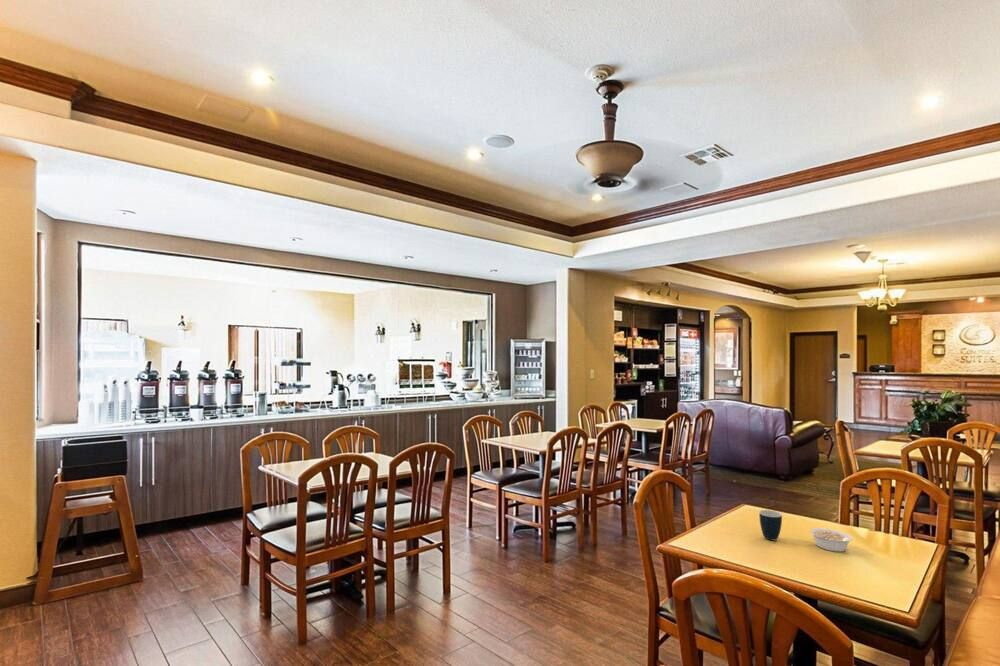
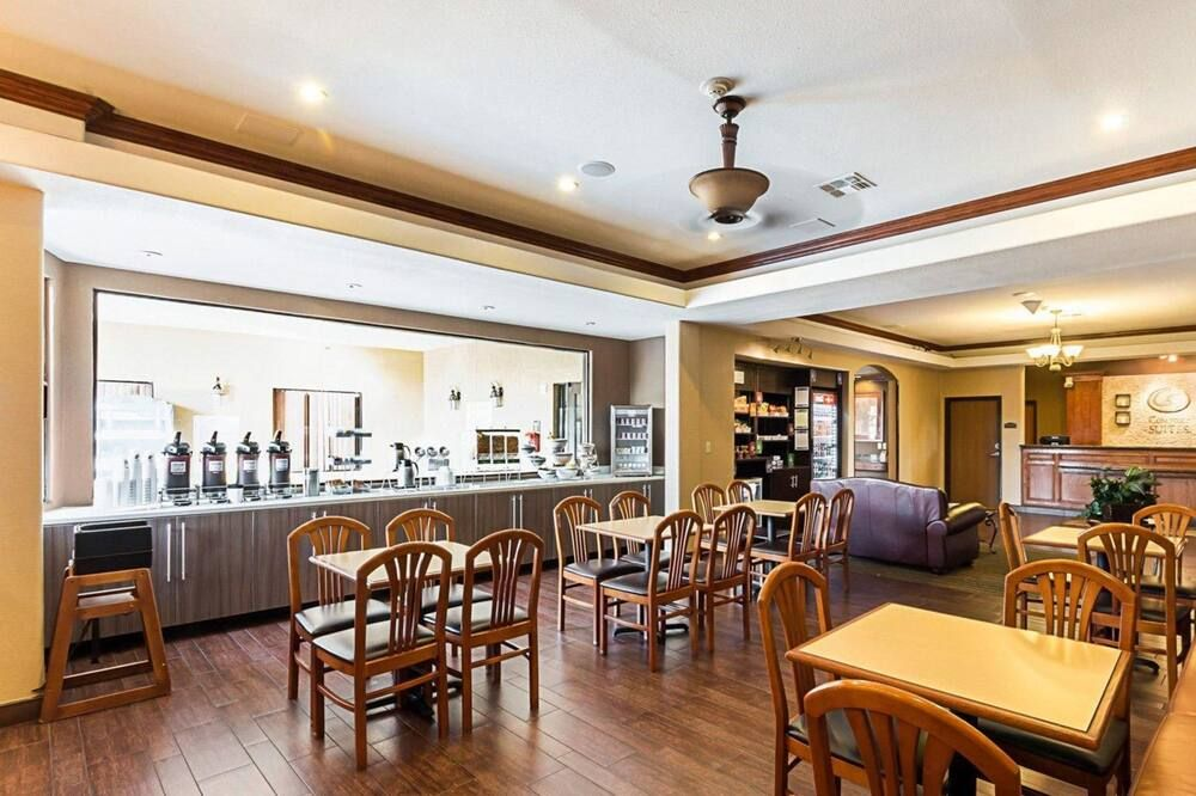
- legume [809,527,854,553]
- mug [758,509,783,541]
